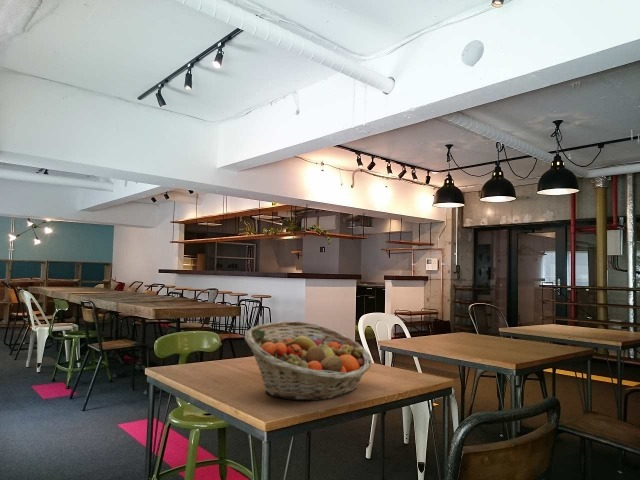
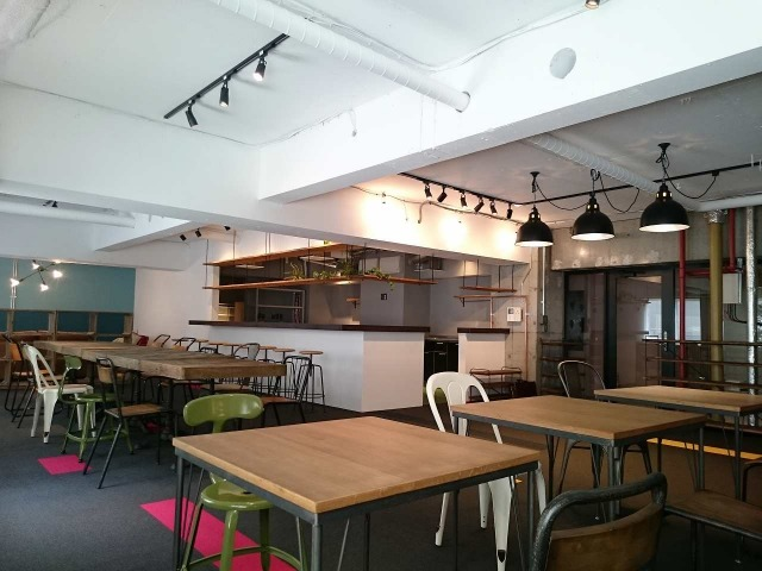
- fruit basket [244,320,373,402]
